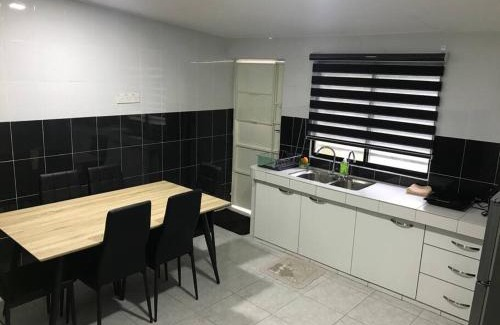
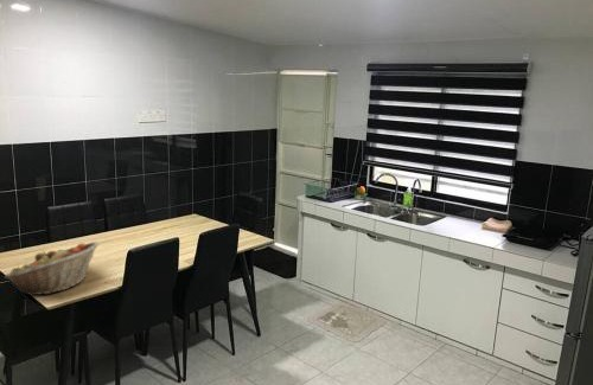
+ fruit basket [4,240,100,297]
